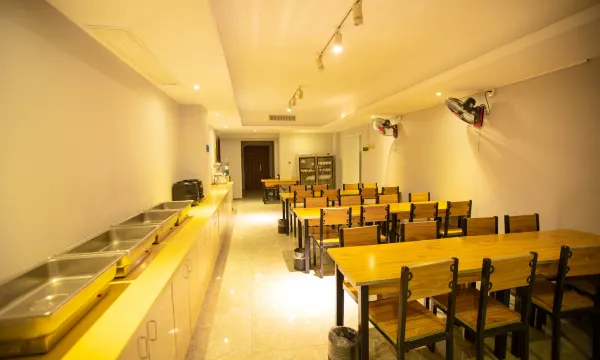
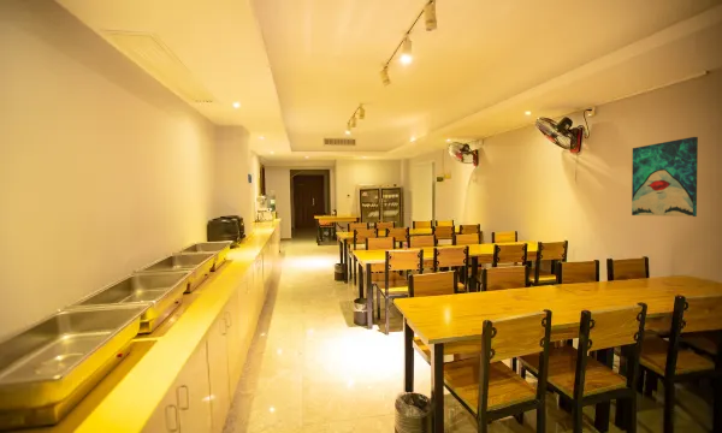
+ wall art [631,136,699,218]
